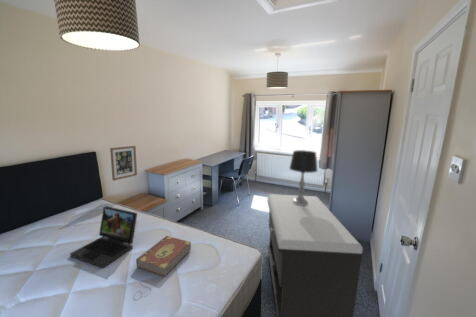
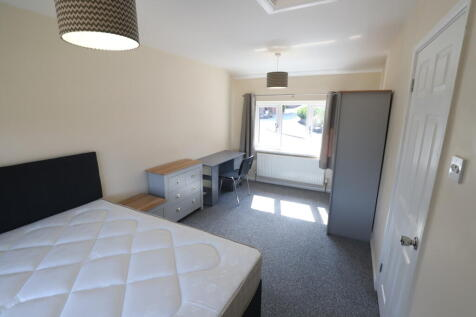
- storage bench [266,193,364,317]
- wall art [109,145,138,182]
- book [135,235,192,278]
- table lamp [288,149,318,205]
- laptop [69,205,138,269]
